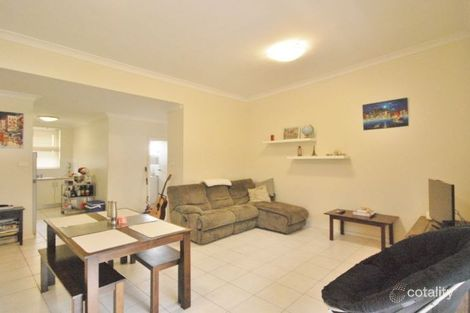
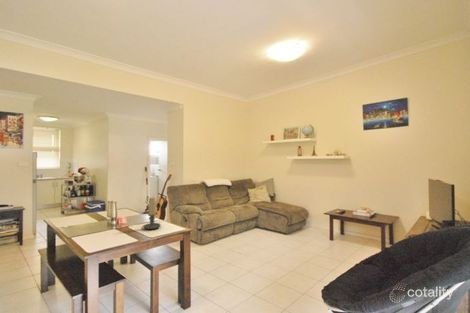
+ candle holder [140,197,162,231]
